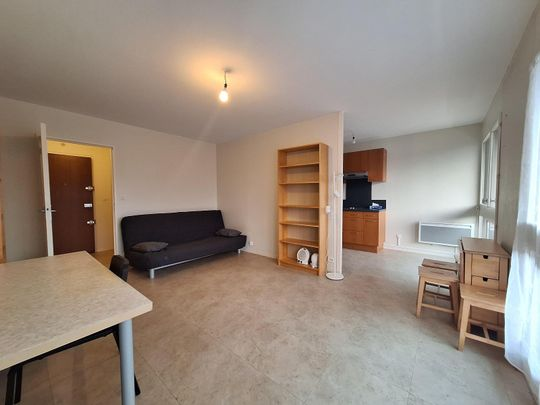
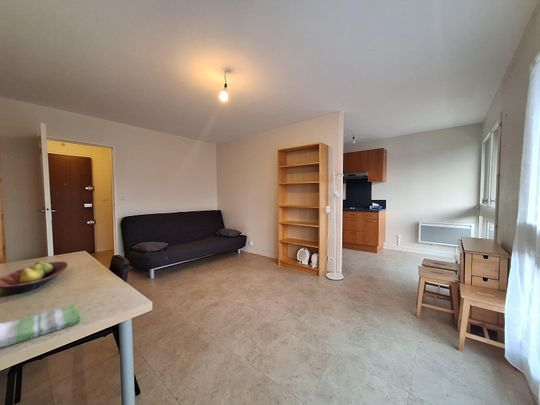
+ dish towel [0,303,82,349]
+ fruit bowl [0,260,69,294]
